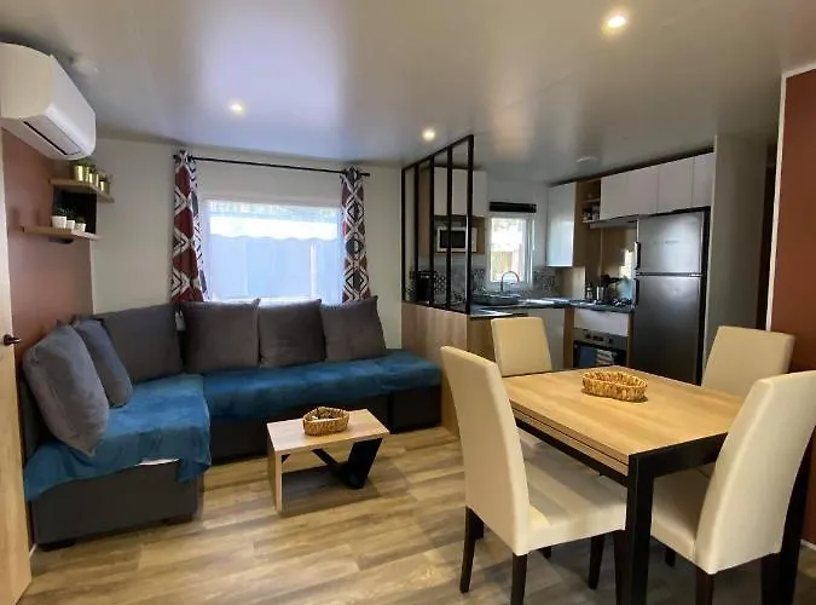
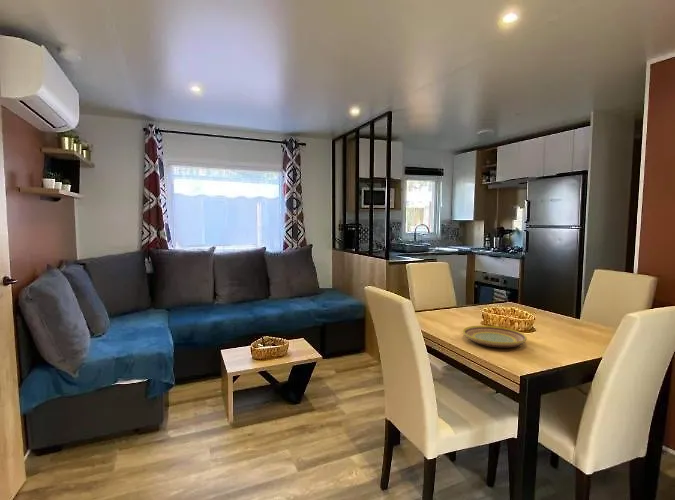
+ plate [462,324,528,348]
